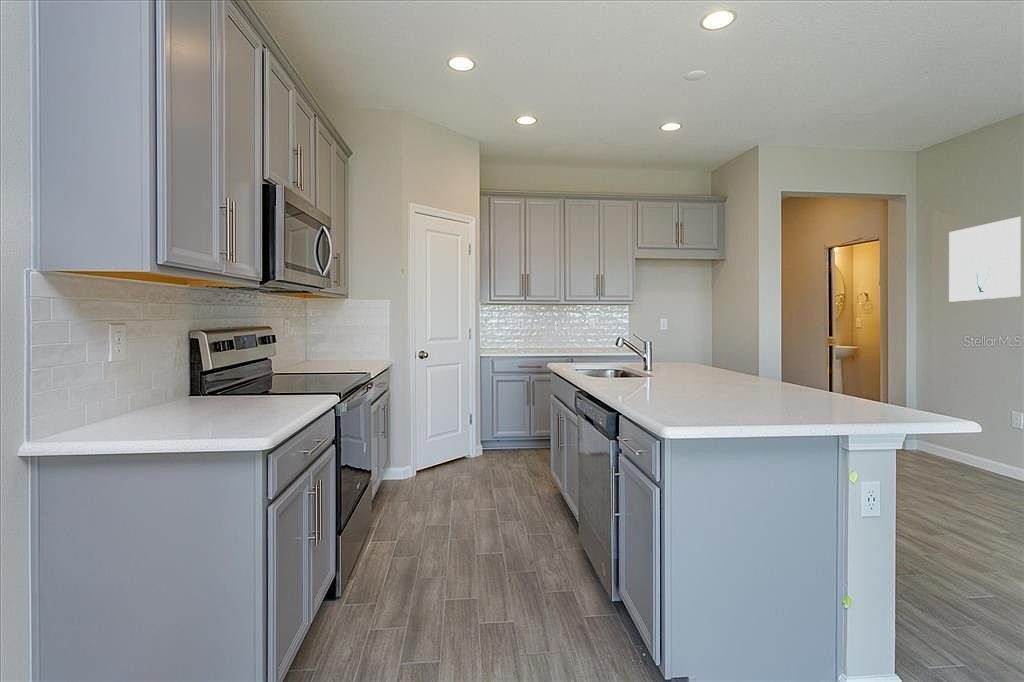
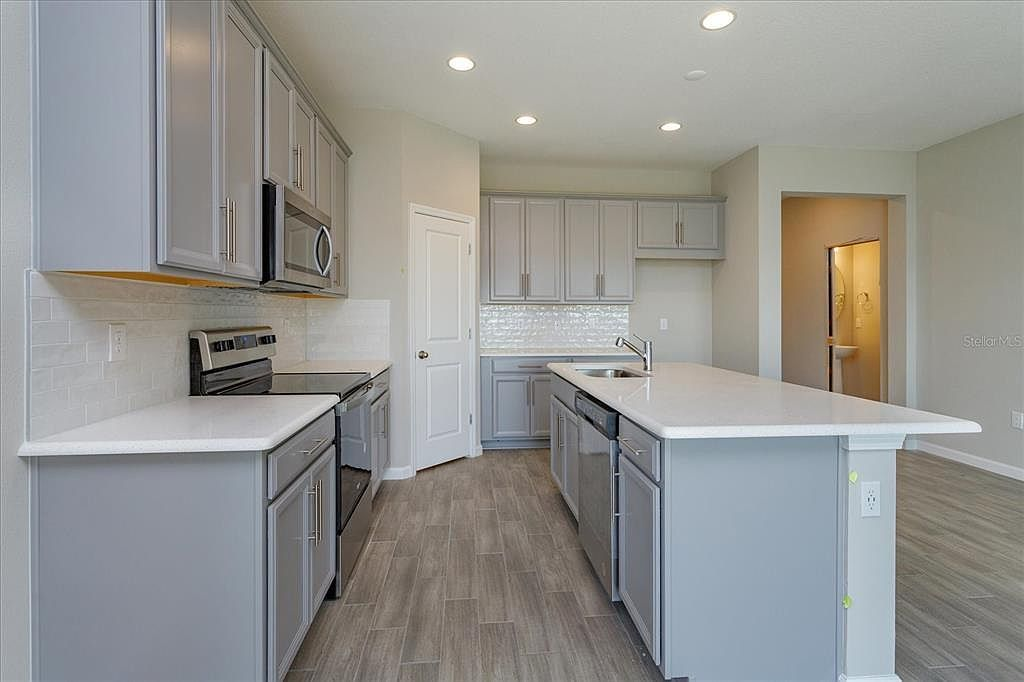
- wall art [948,216,1022,303]
